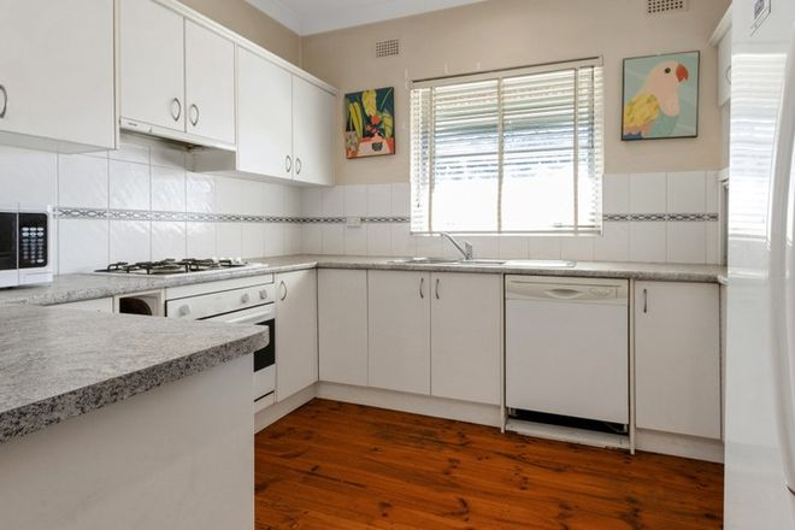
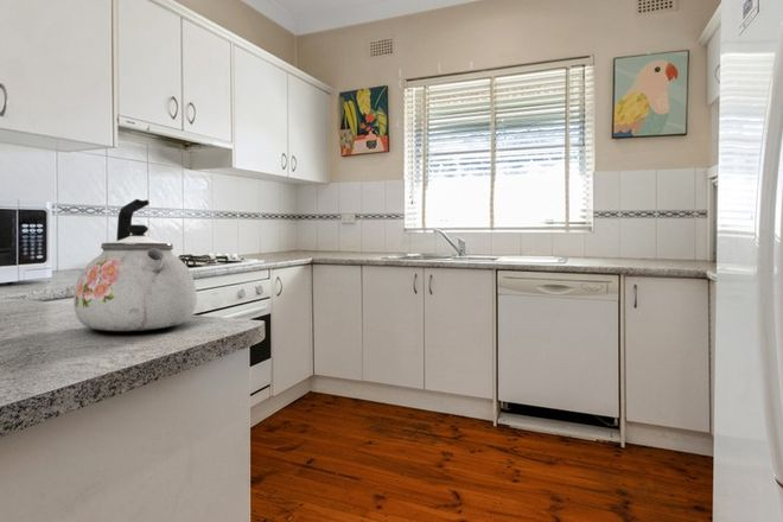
+ kettle [72,198,198,332]
